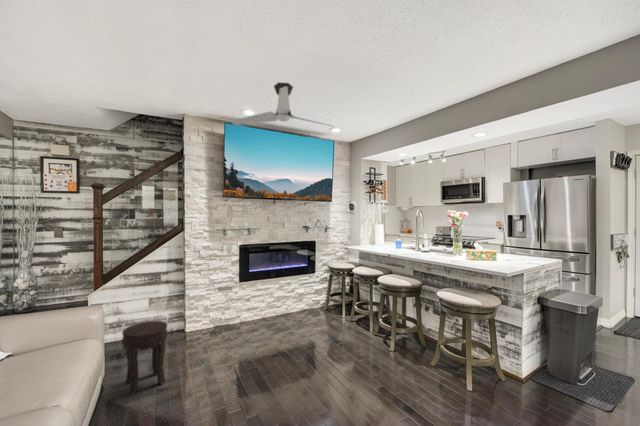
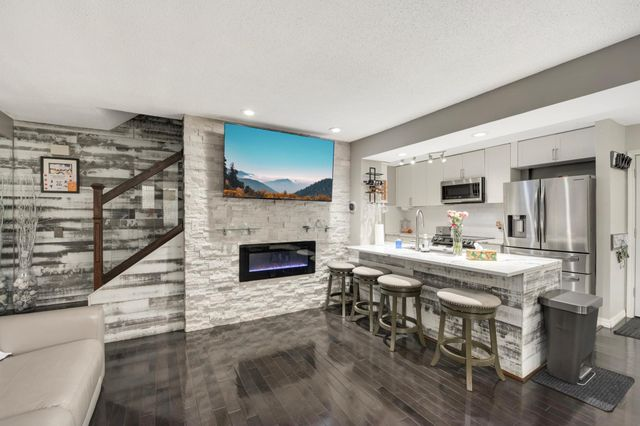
- side table [121,320,169,395]
- ceiling fan [230,81,335,128]
